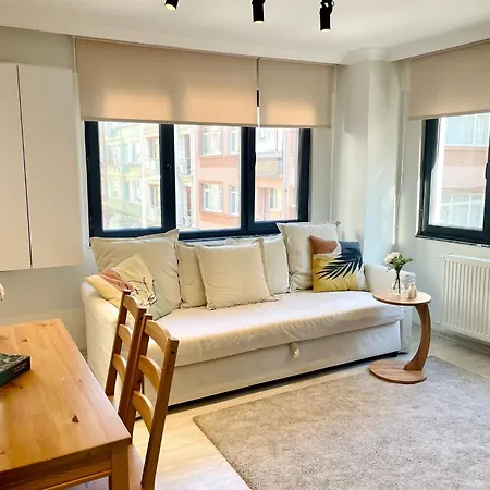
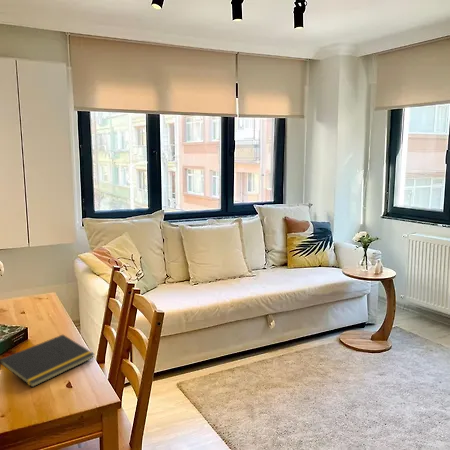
+ notepad [0,334,95,388]
